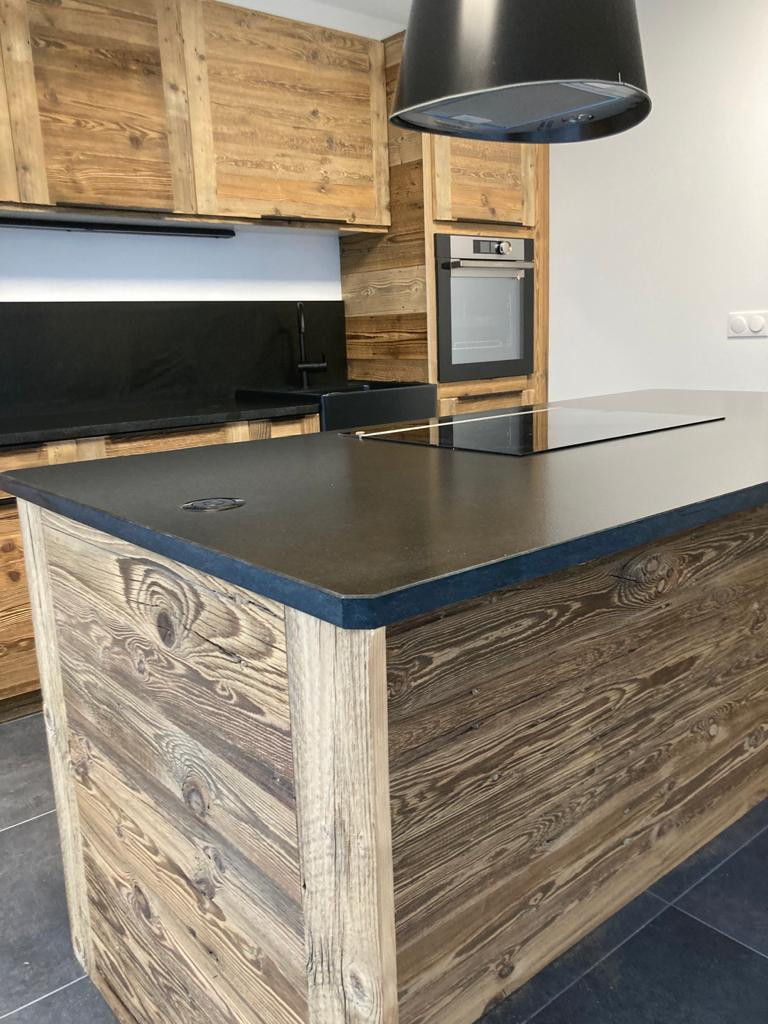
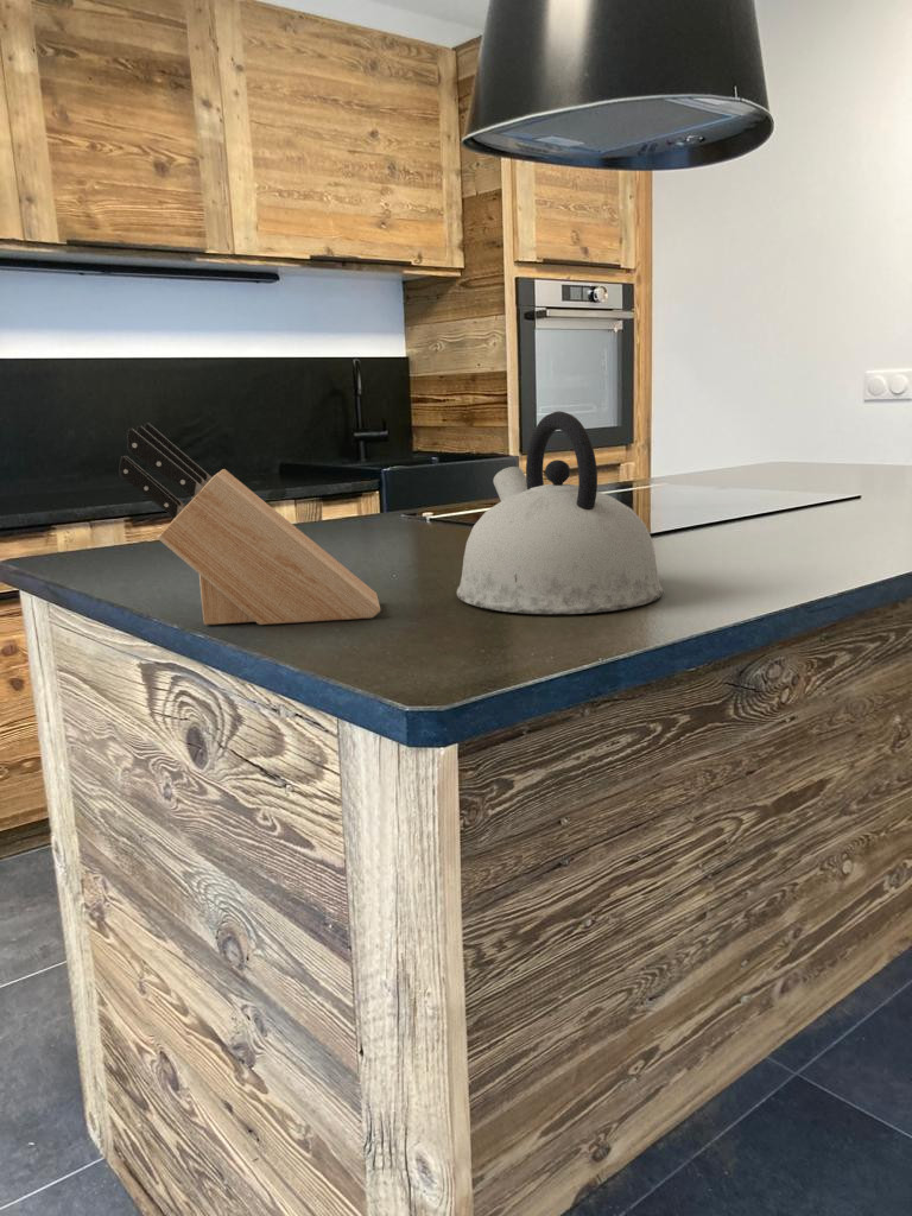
+ knife block [118,422,381,626]
+ kettle [456,410,664,615]
